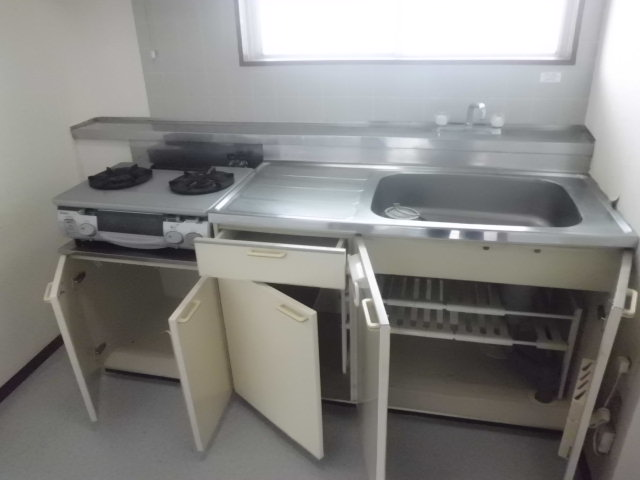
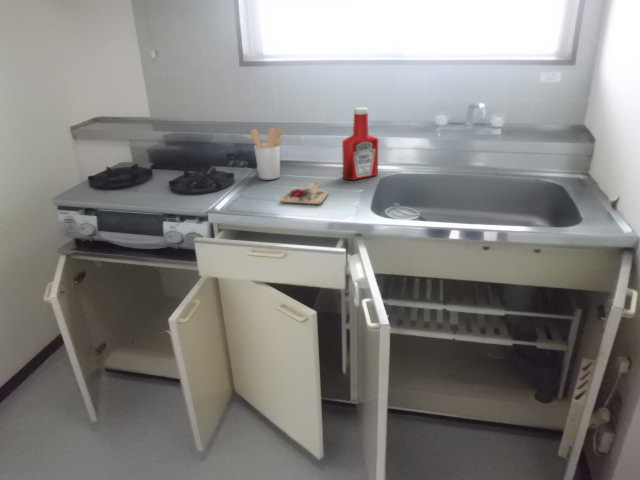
+ soap bottle [341,107,380,181]
+ cutting board [279,182,330,205]
+ utensil holder [250,127,286,181]
